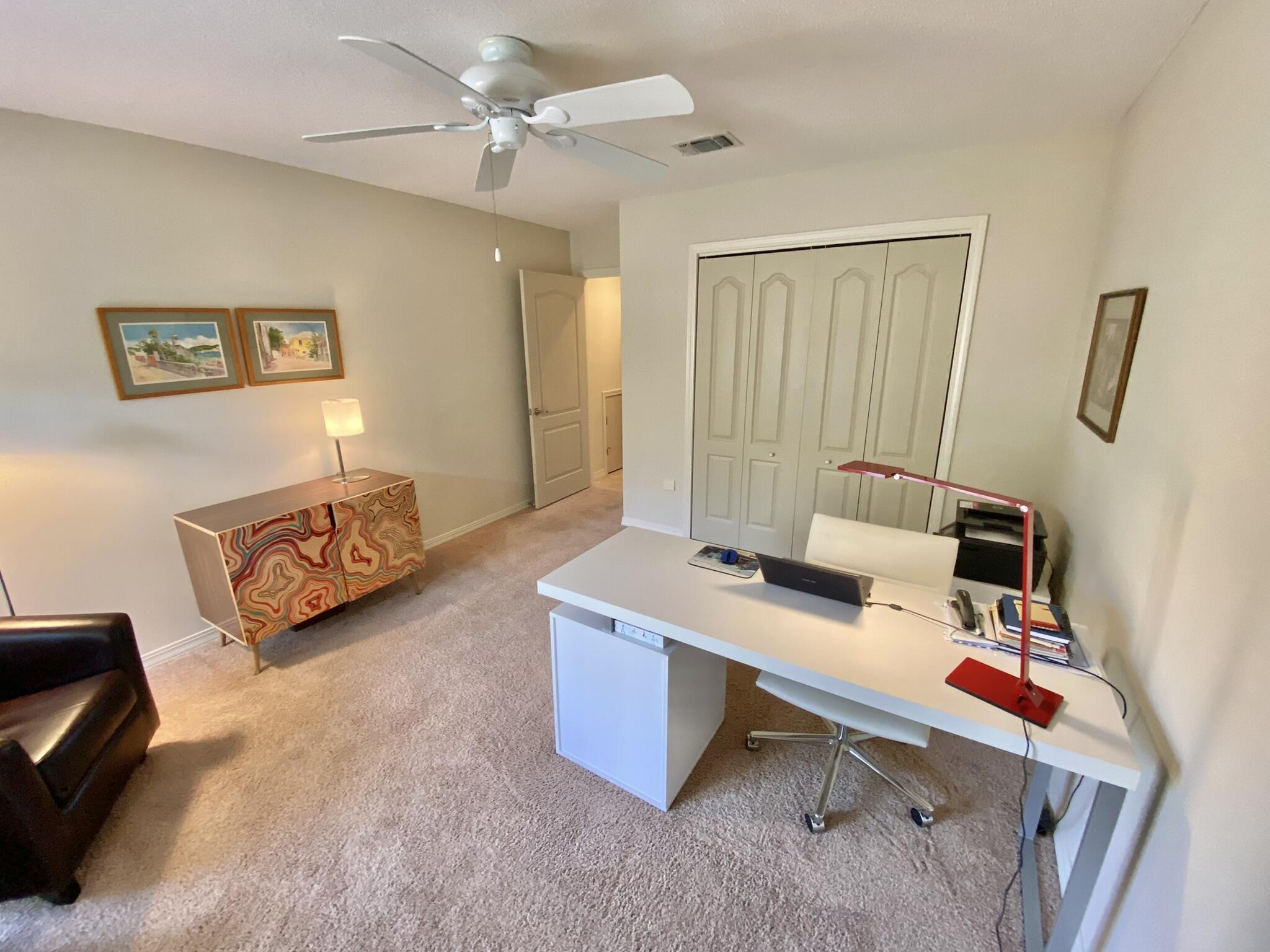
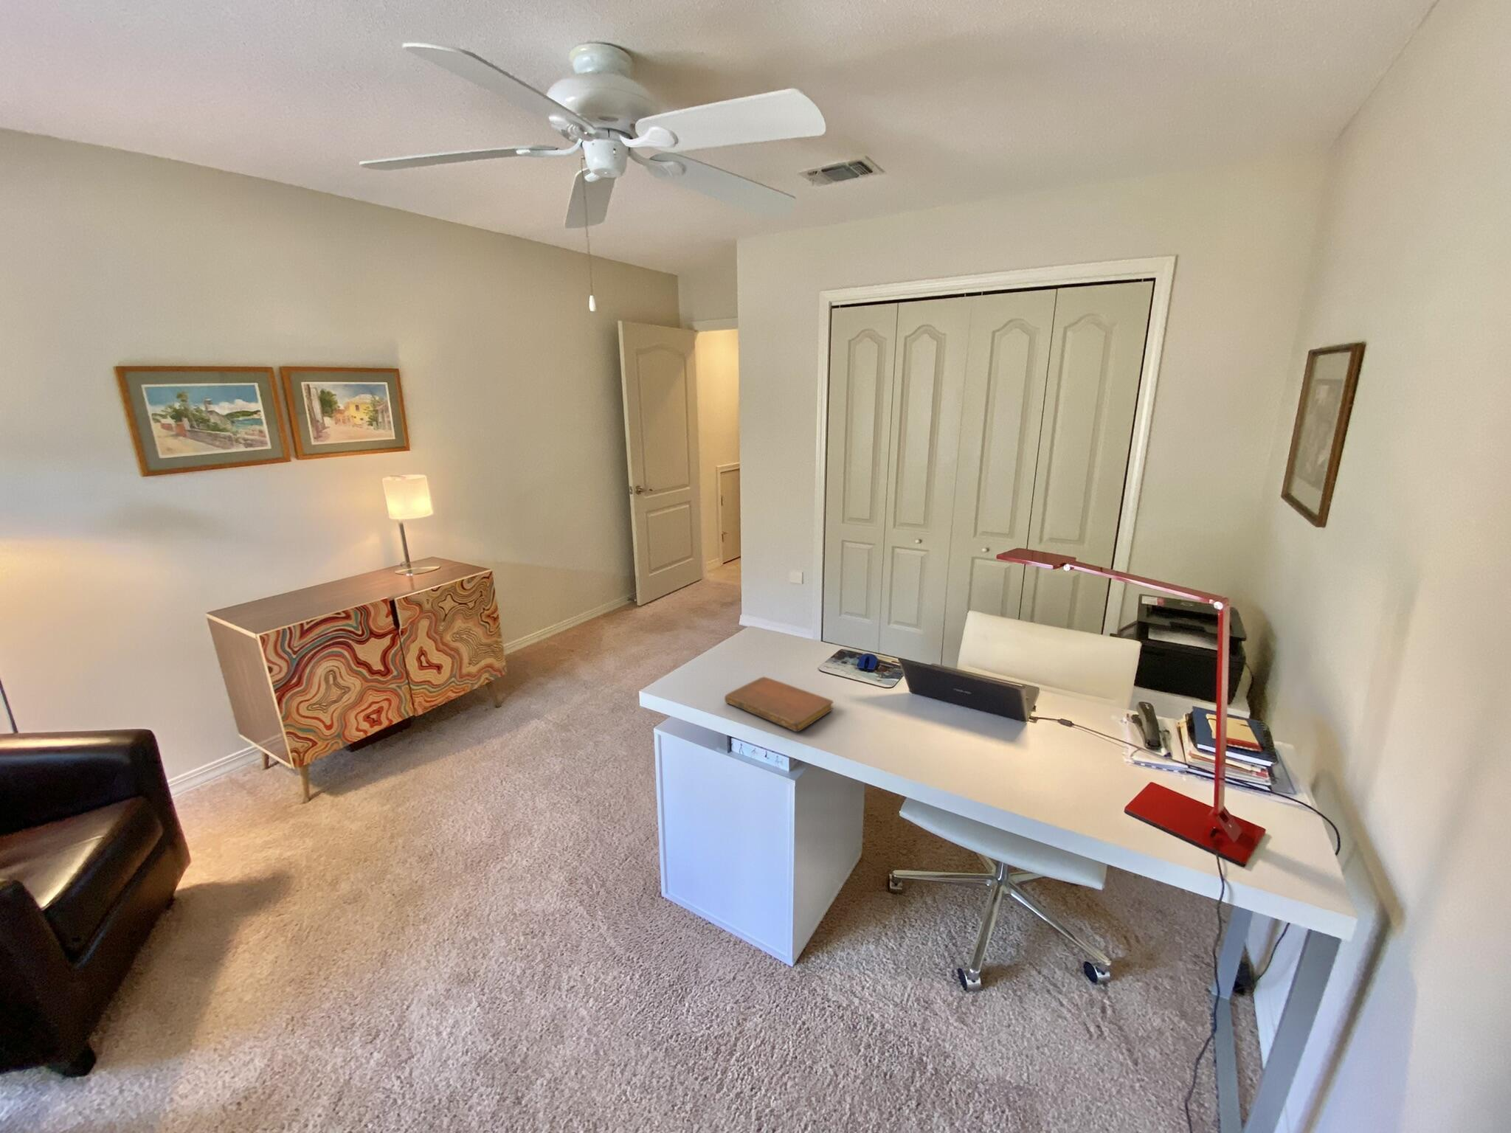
+ notebook [723,676,834,733]
